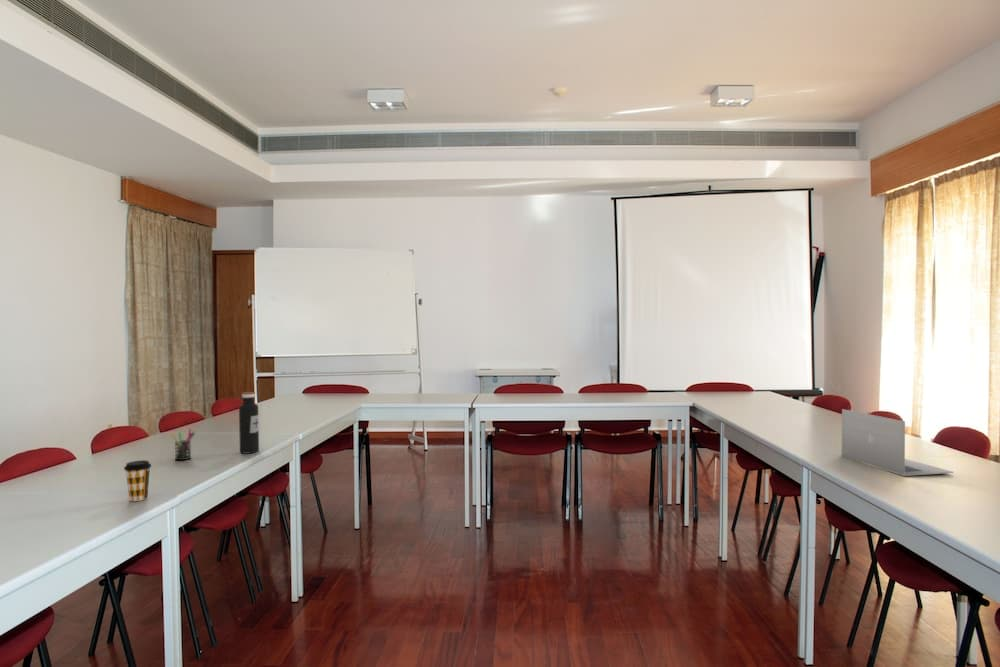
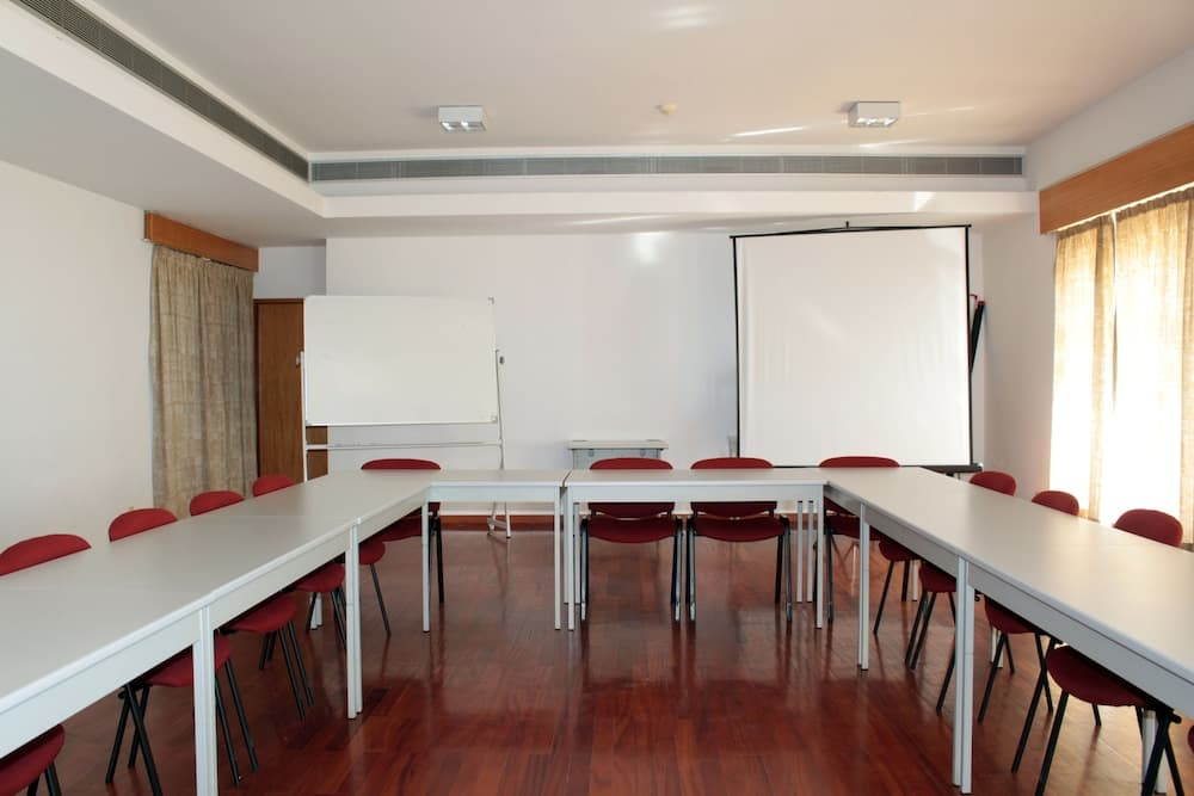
- pen holder [170,427,196,461]
- coffee cup [123,459,152,502]
- water bottle [238,391,260,454]
- laptop [841,408,955,477]
